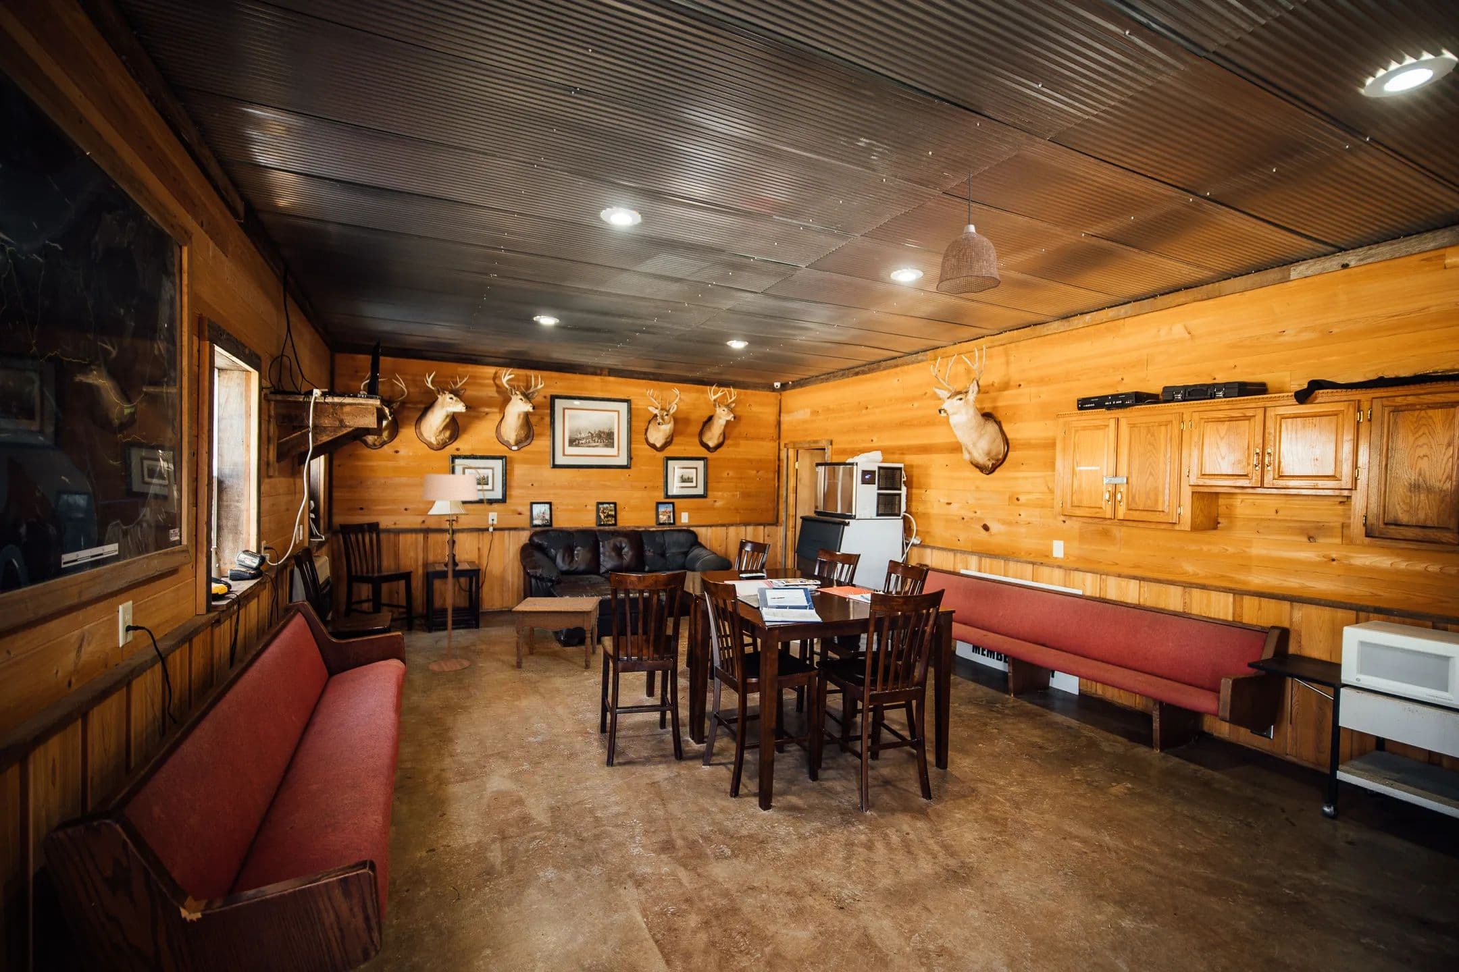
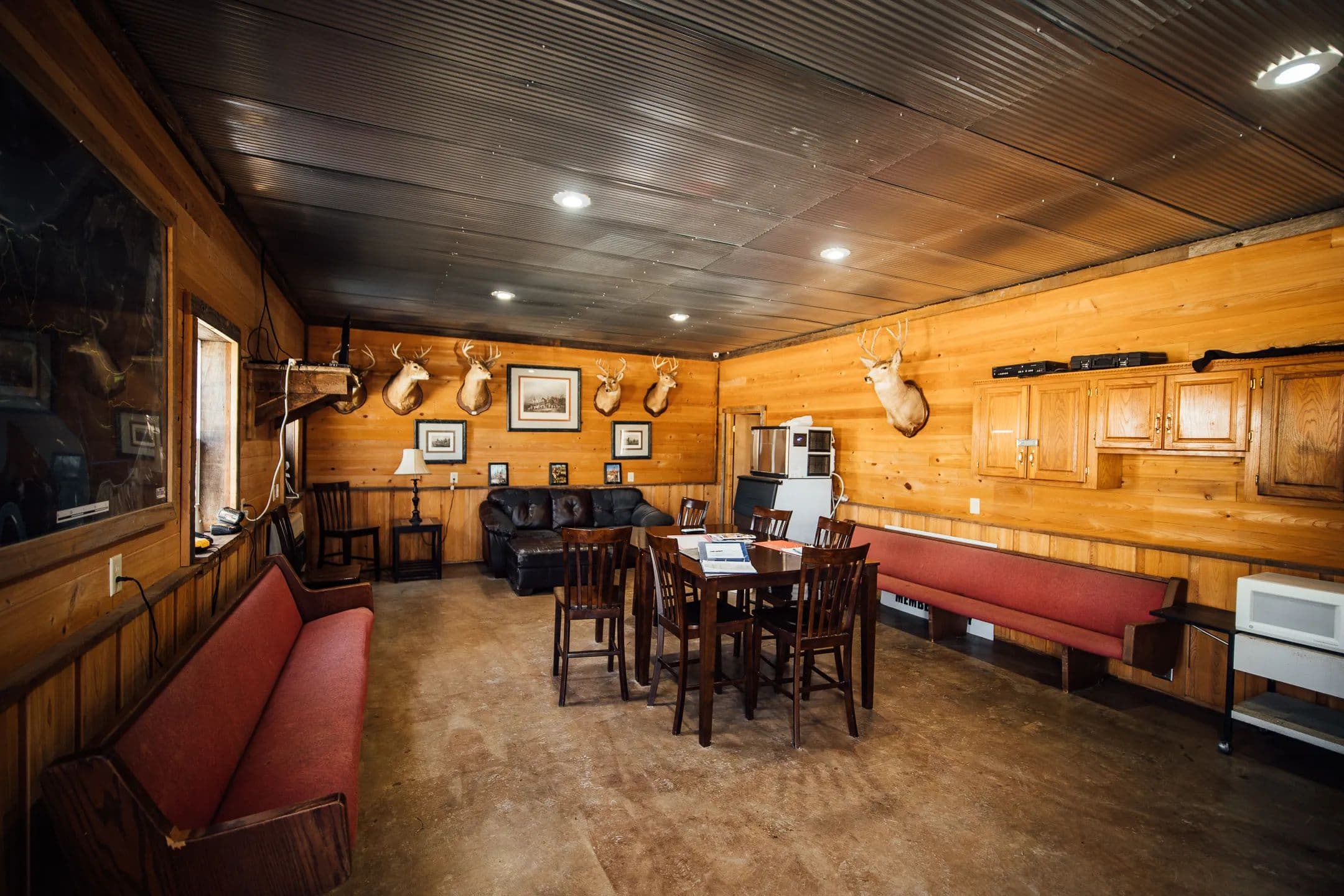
- floor lamp [421,463,487,673]
- side table [511,597,602,669]
- pendant lamp [936,170,1002,295]
